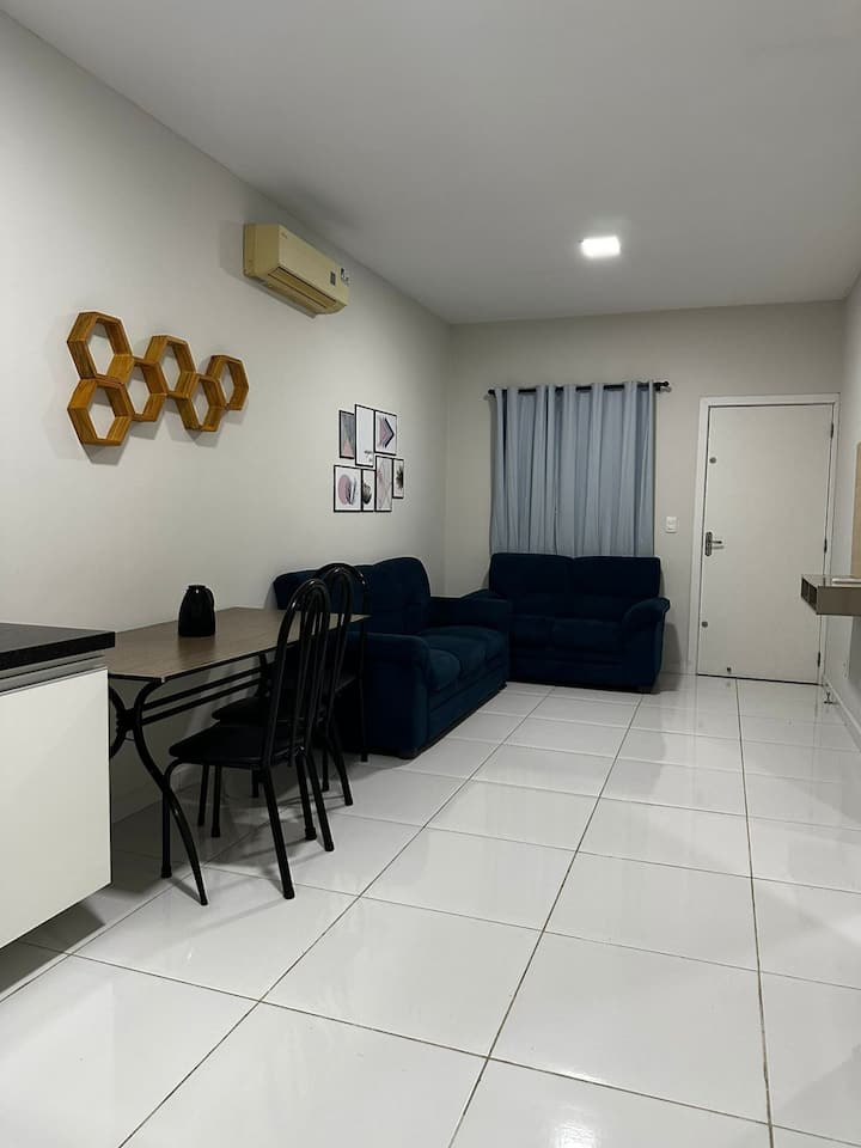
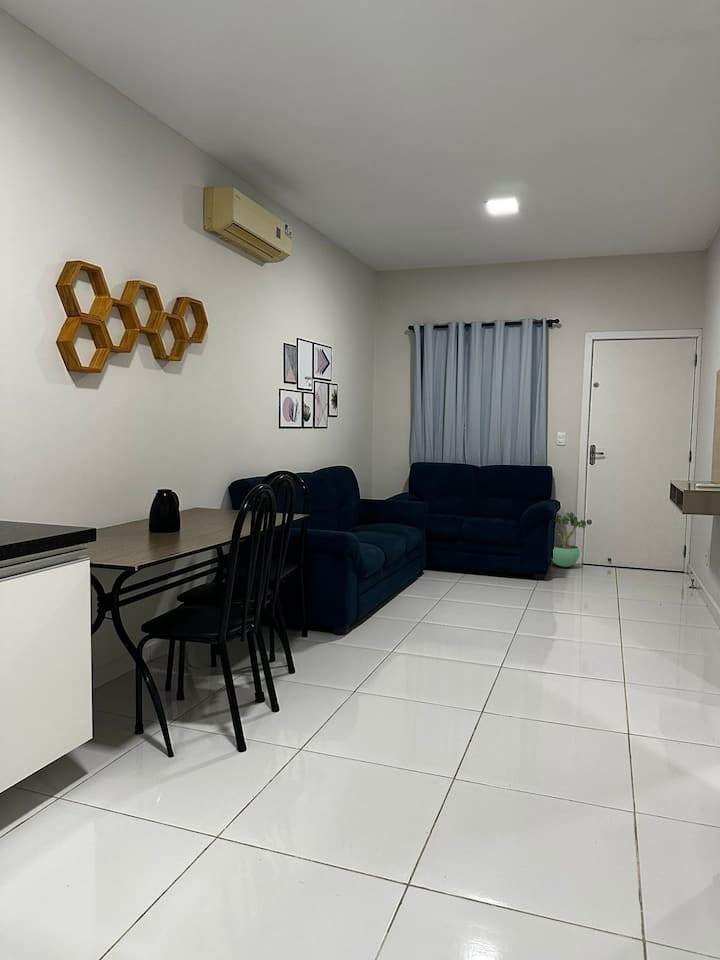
+ potted plant [551,511,587,568]
